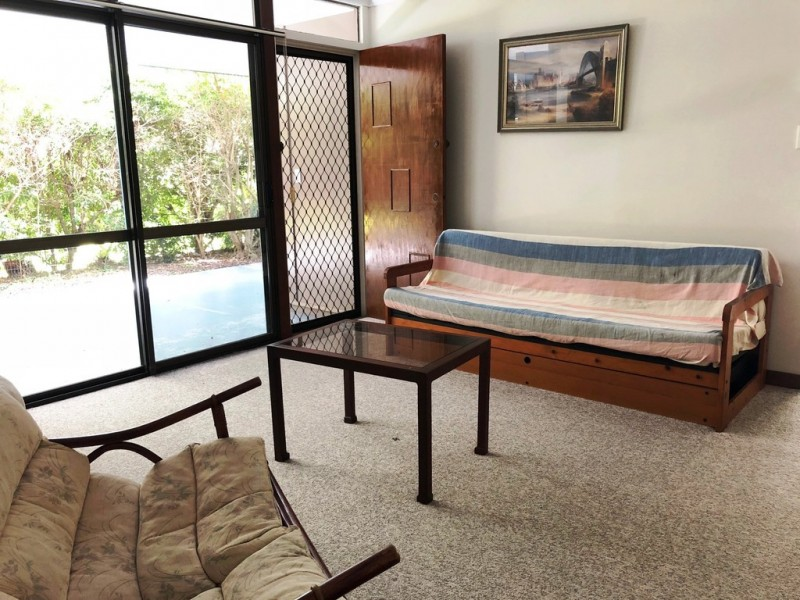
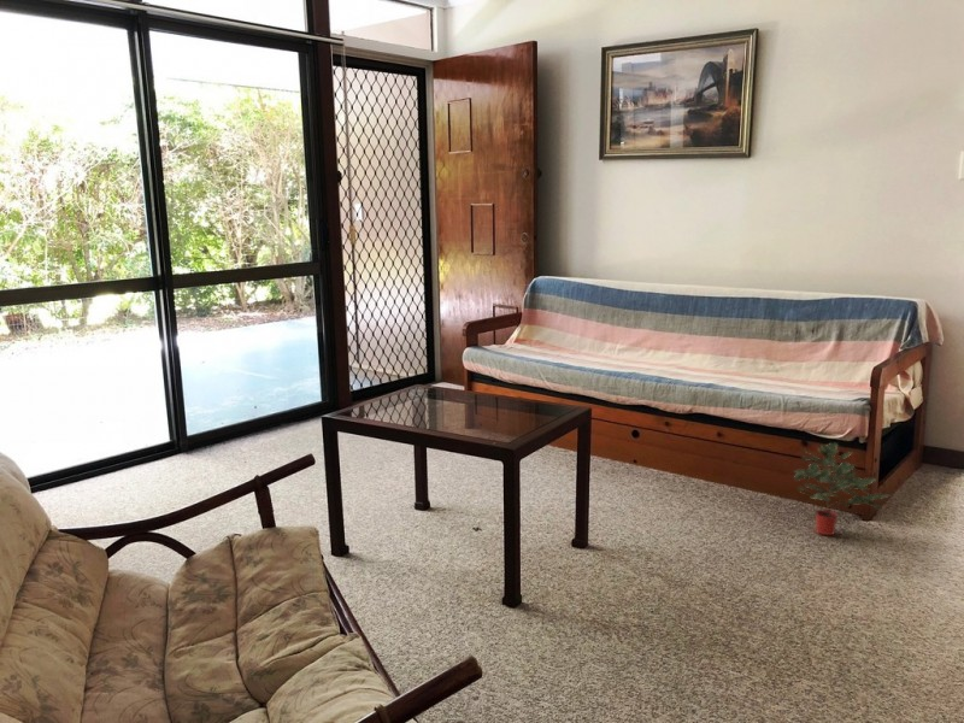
+ potted plant [792,441,895,536]
